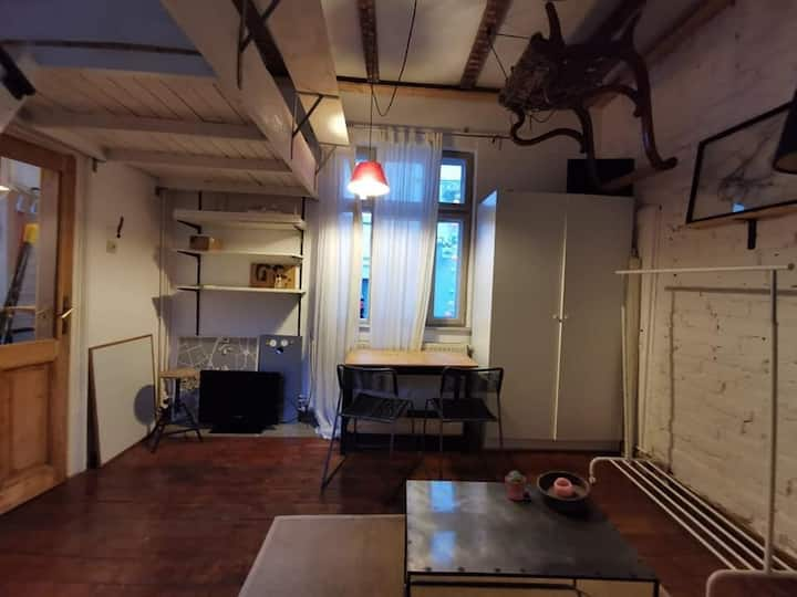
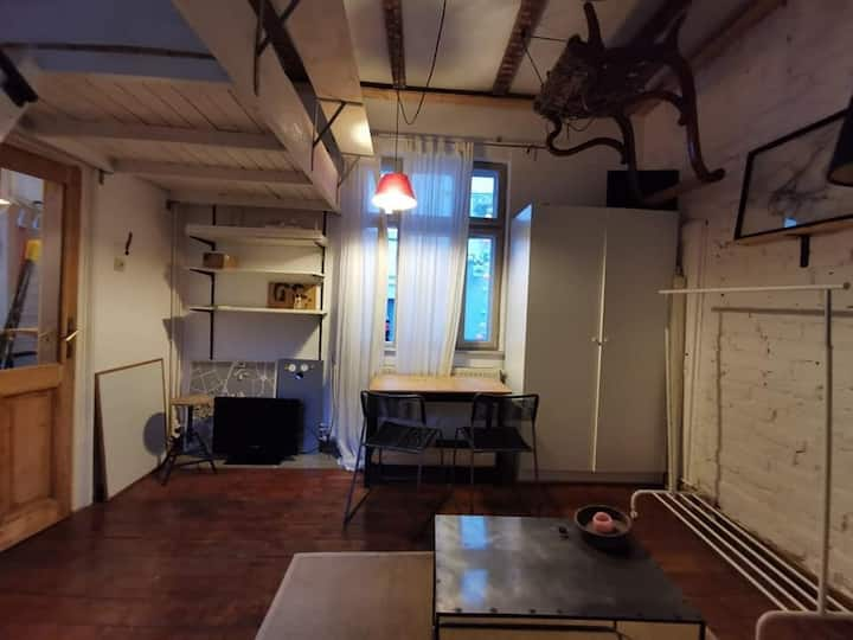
- potted succulent [504,470,528,502]
